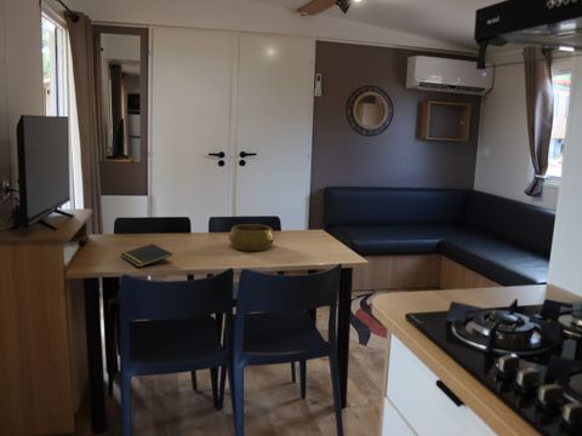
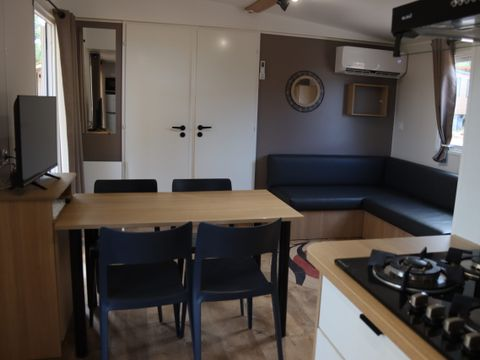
- decorative bowl [227,223,276,252]
- notepad [119,242,173,269]
